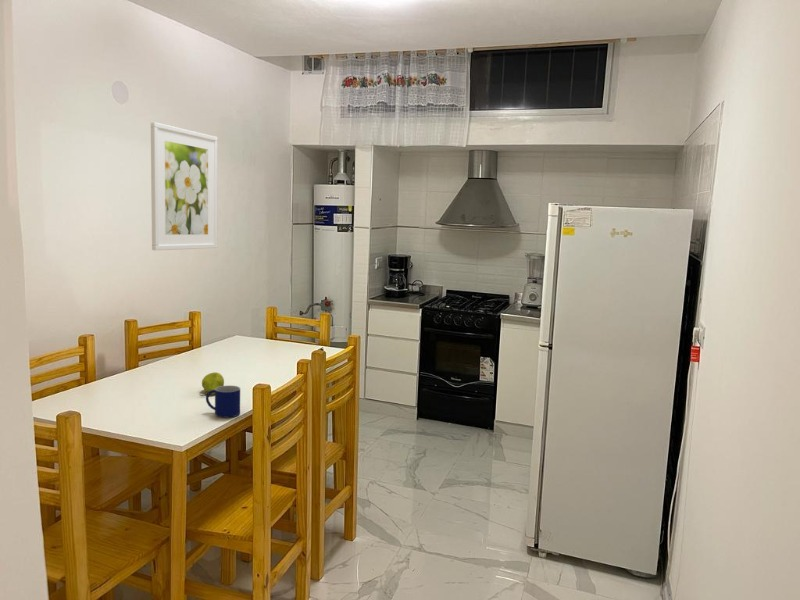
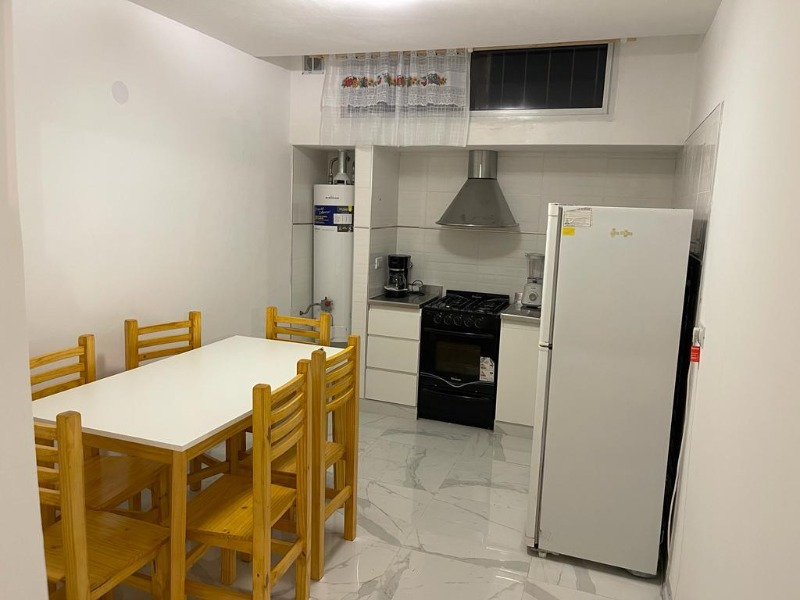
- mug [205,385,241,419]
- fruit [198,371,225,397]
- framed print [150,121,219,251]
